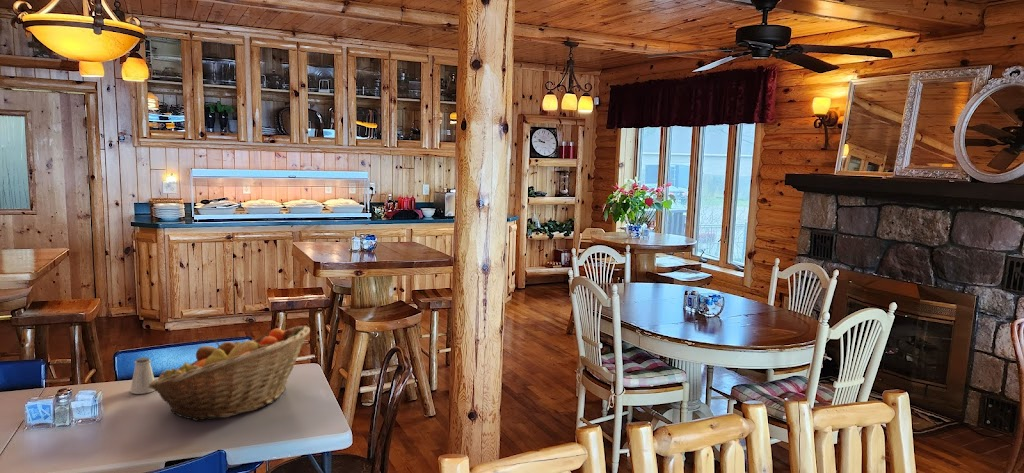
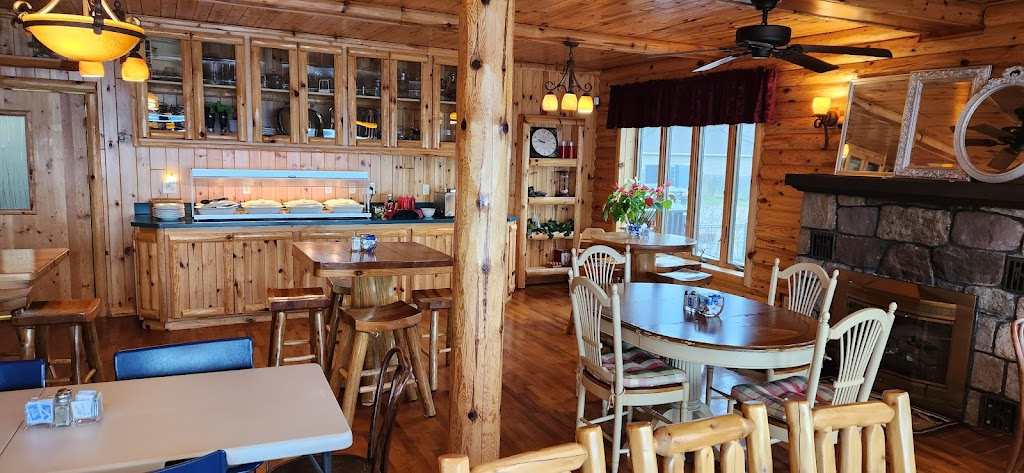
- saltshaker [129,356,156,395]
- fruit basket [149,325,311,422]
